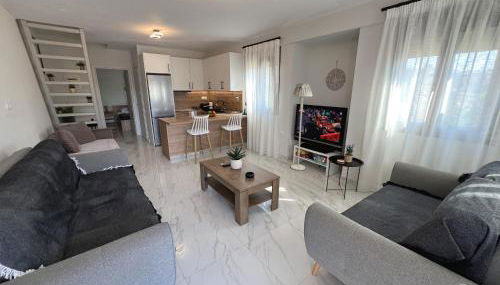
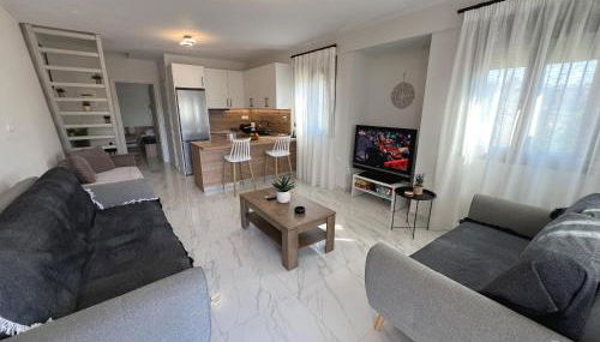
- floor lamp [290,82,313,171]
